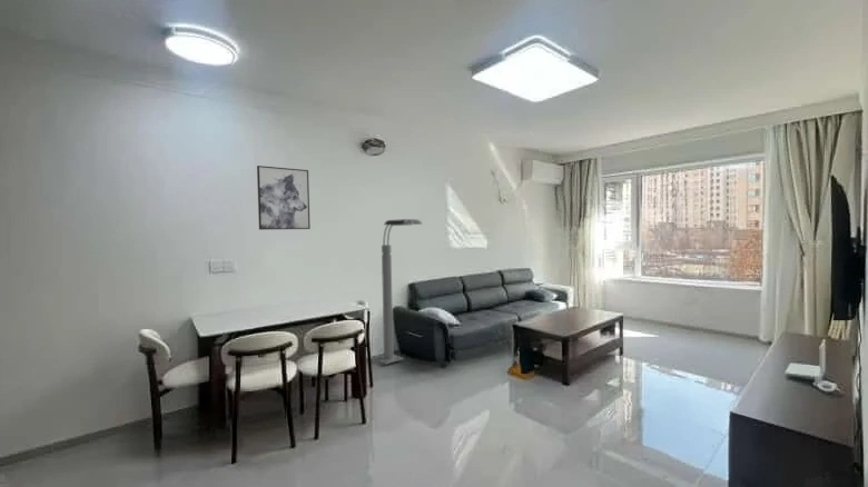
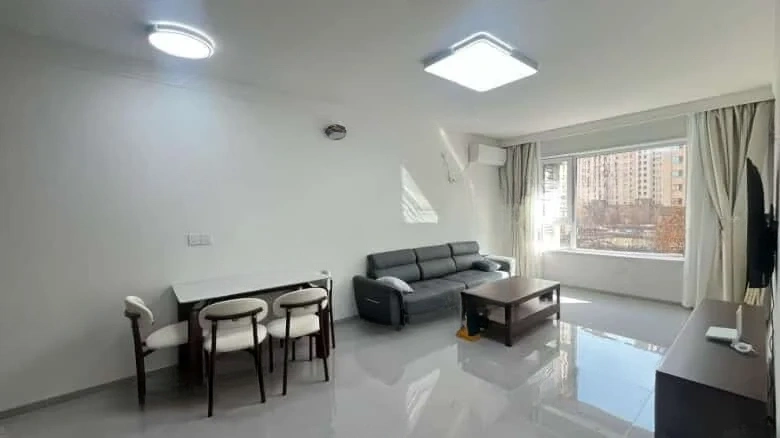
- wall art [256,165,312,231]
- floor lamp [373,218,423,366]
